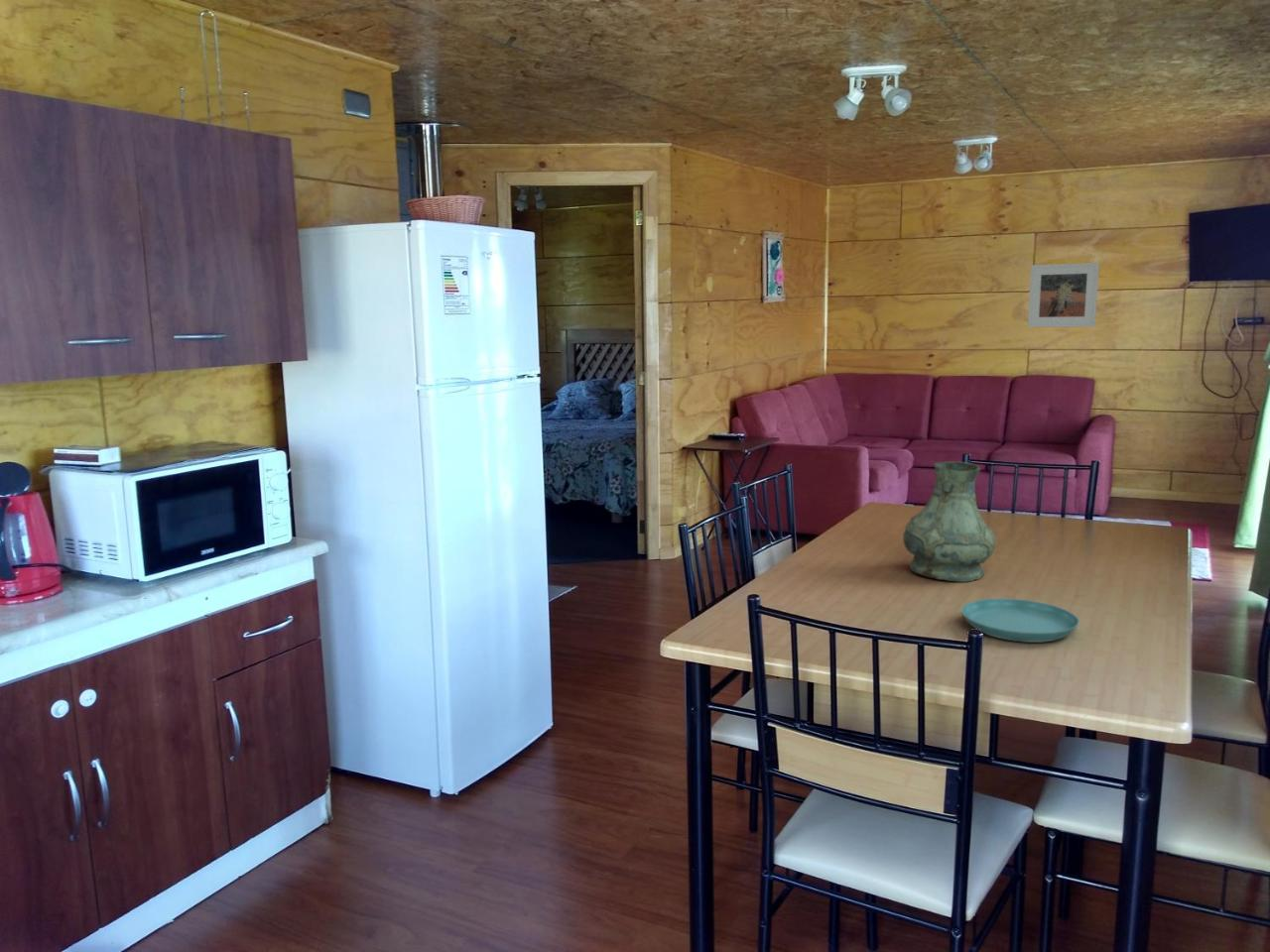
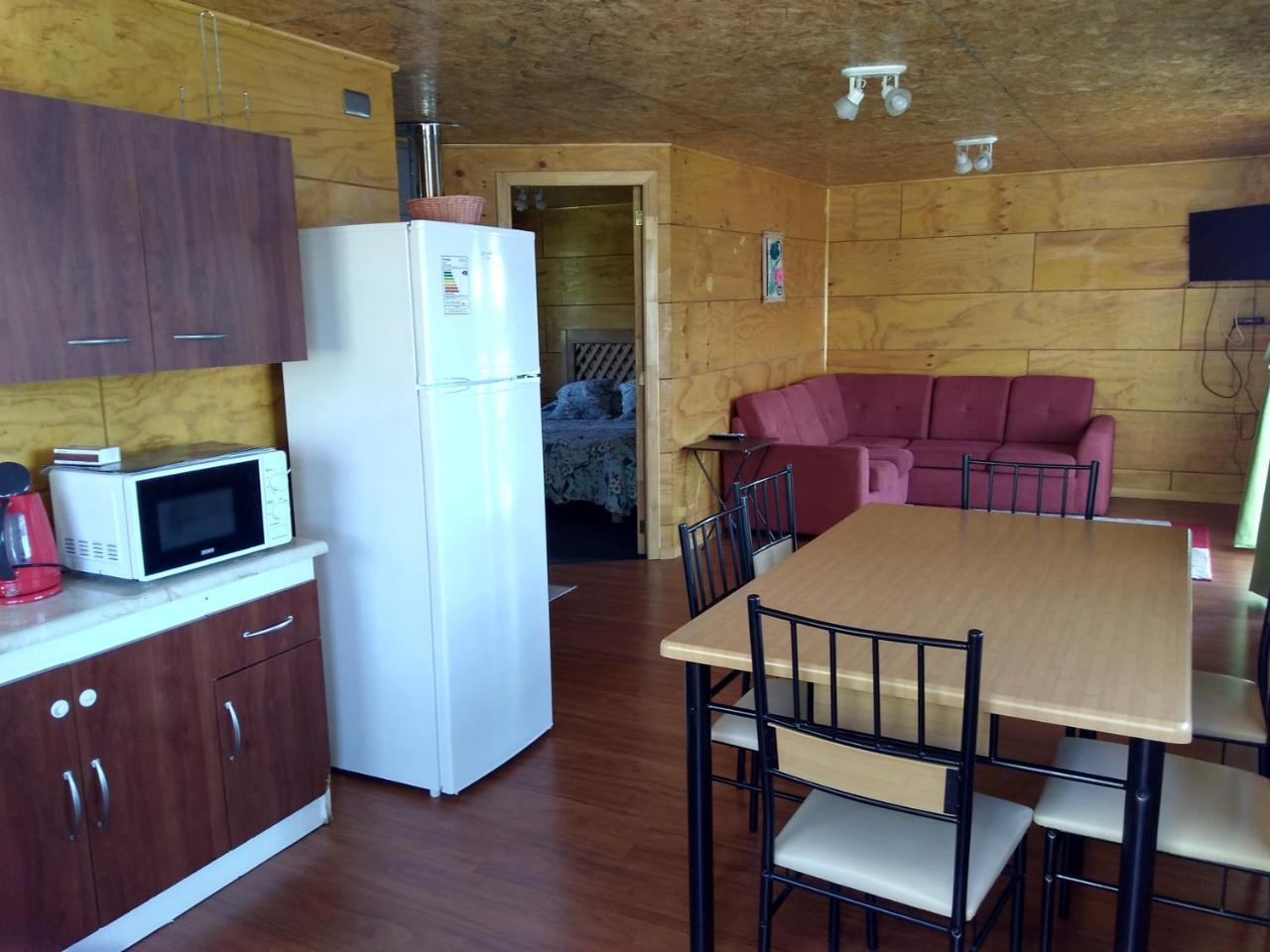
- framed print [1027,262,1100,328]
- saucer [960,598,1080,644]
- vase [902,460,996,583]
